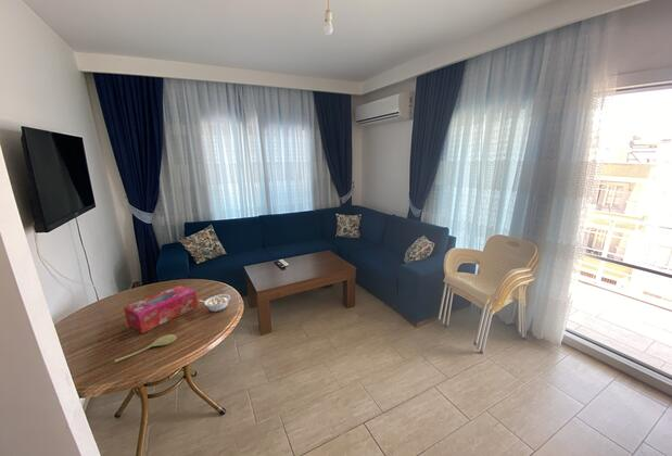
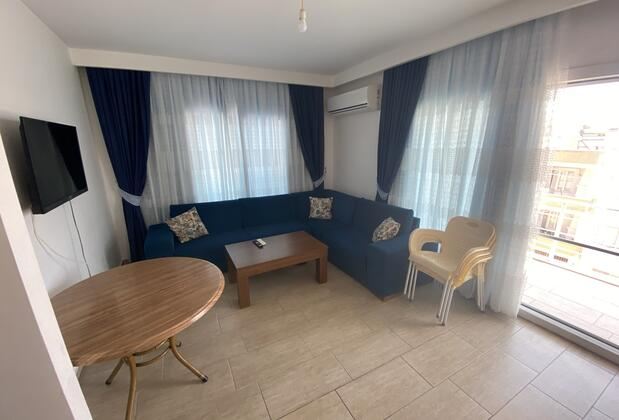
- spoon [114,333,178,363]
- tissue box [123,284,199,334]
- legume [198,293,231,313]
